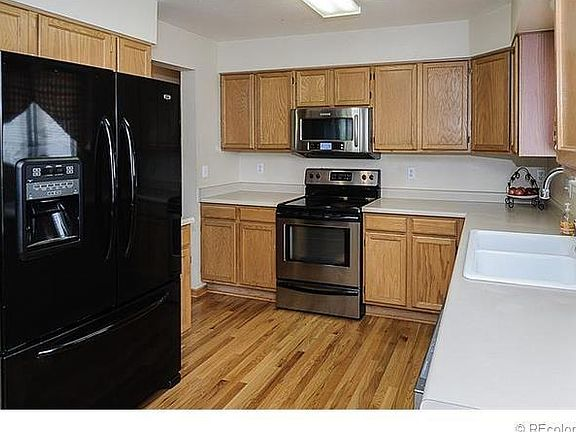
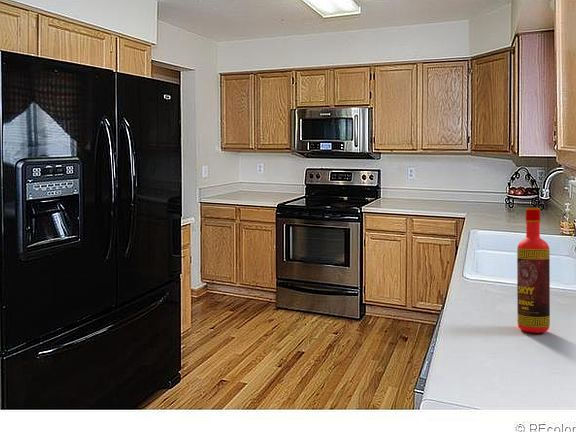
+ bottle [516,207,551,334]
